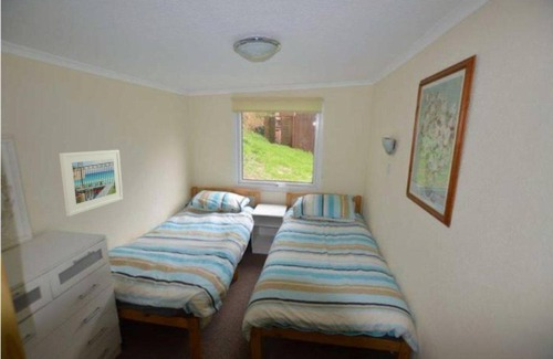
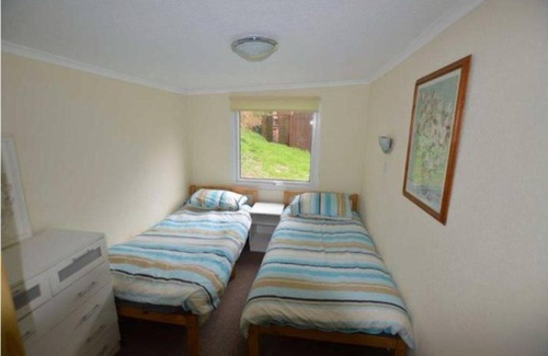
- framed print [59,149,124,218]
